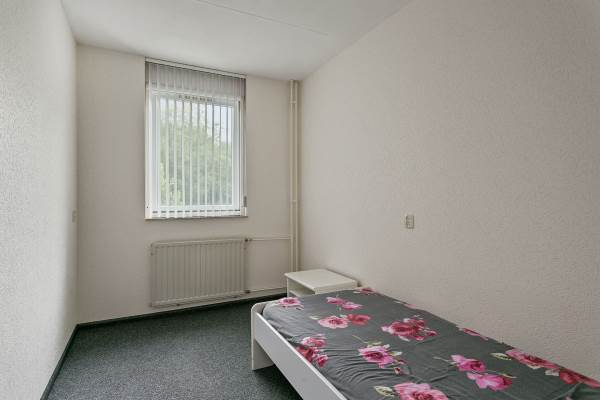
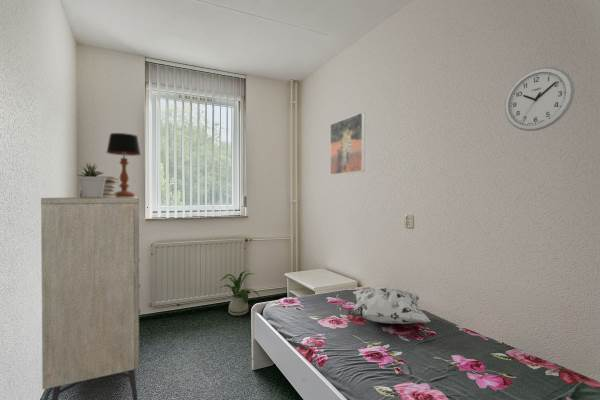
+ house plant [217,269,261,317]
+ book stack [78,176,119,198]
+ wall clock [504,66,575,132]
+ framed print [329,111,366,176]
+ table lamp [106,132,142,197]
+ dresser [40,196,141,400]
+ potted plant [75,162,106,198]
+ decorative pillow [347,285,432,325]
